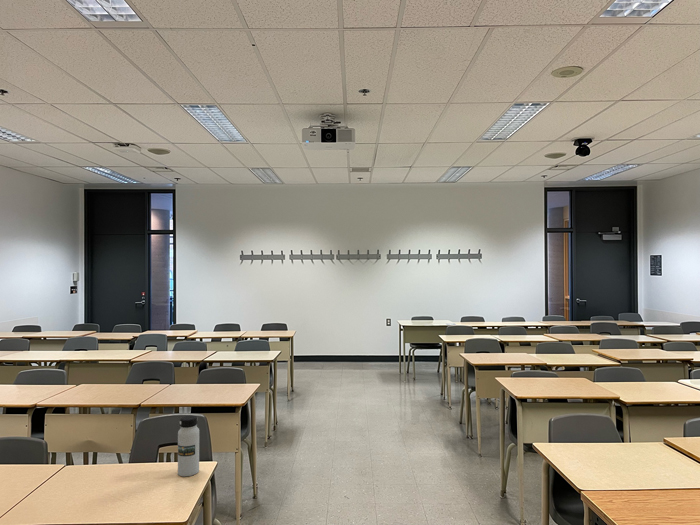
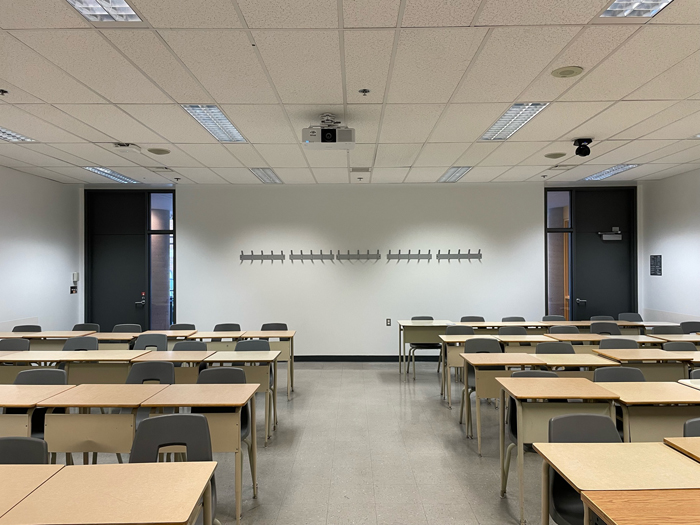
- water bottle [177,415,200,477]
